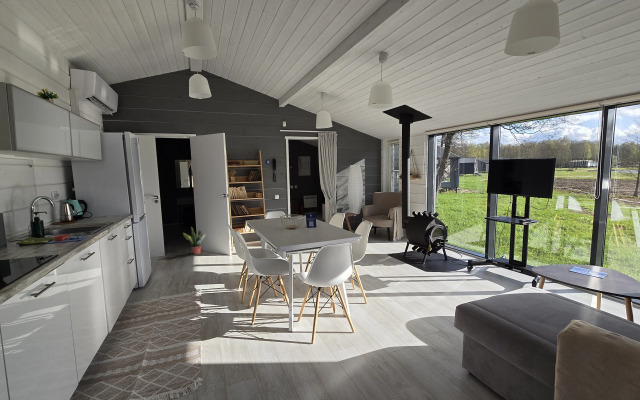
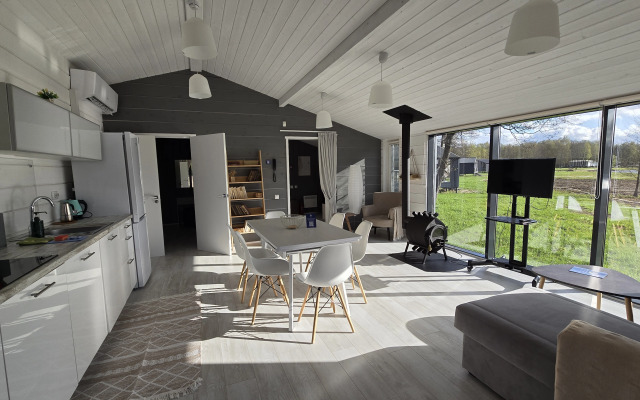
- potted plant [182,226,206,255]
